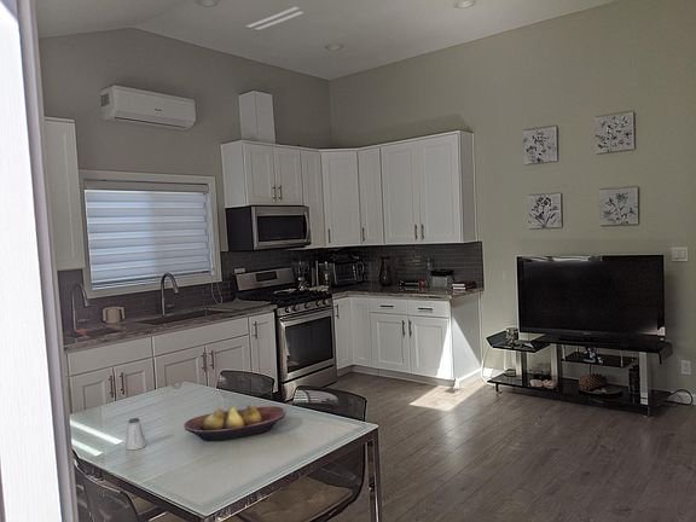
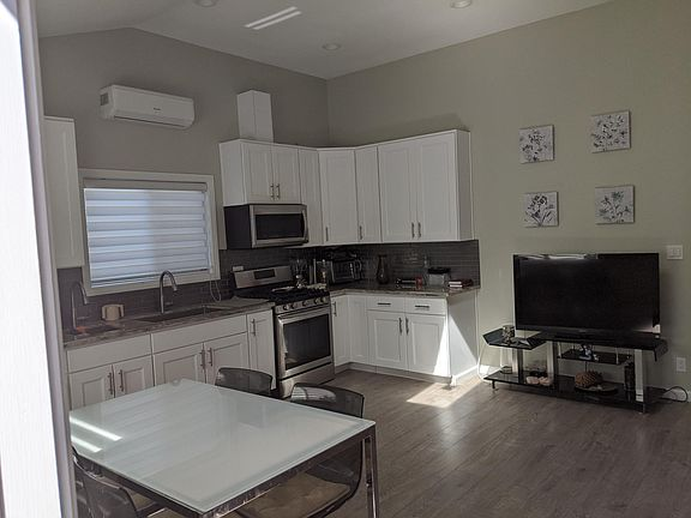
- fruit bowl [182,404,288,442]
- saltshaker [124,417,147,451]
